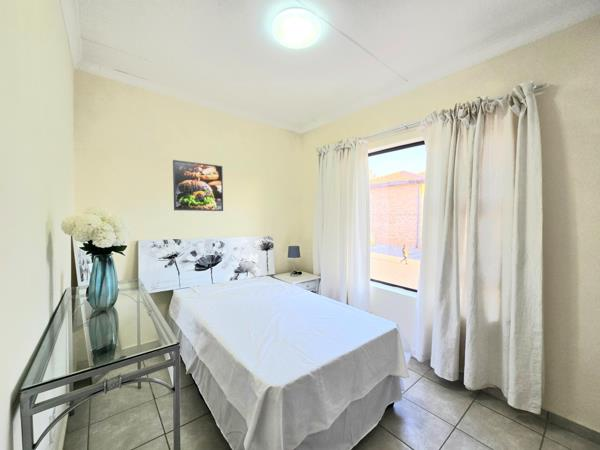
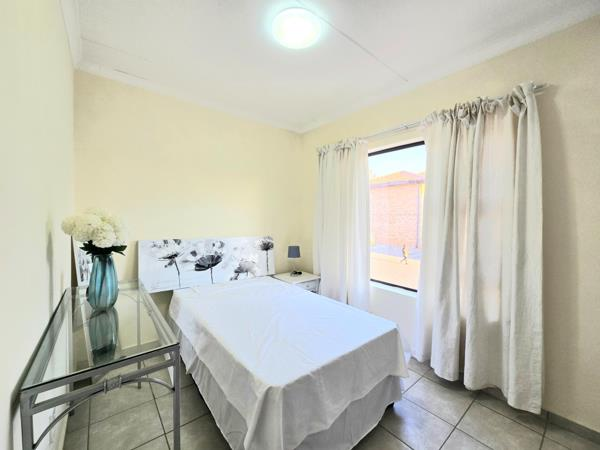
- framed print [172,159,224,212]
